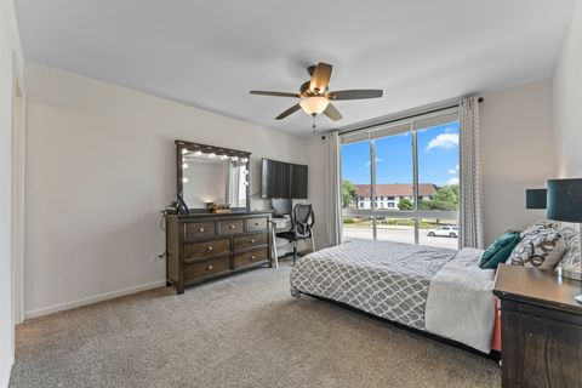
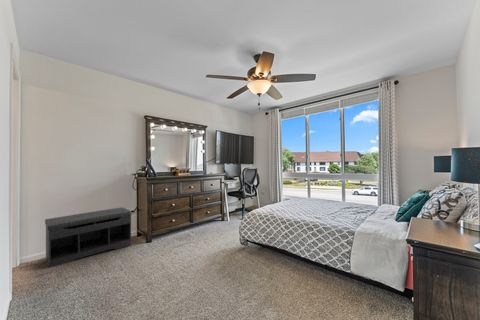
+ bench [44,206,132,269]
